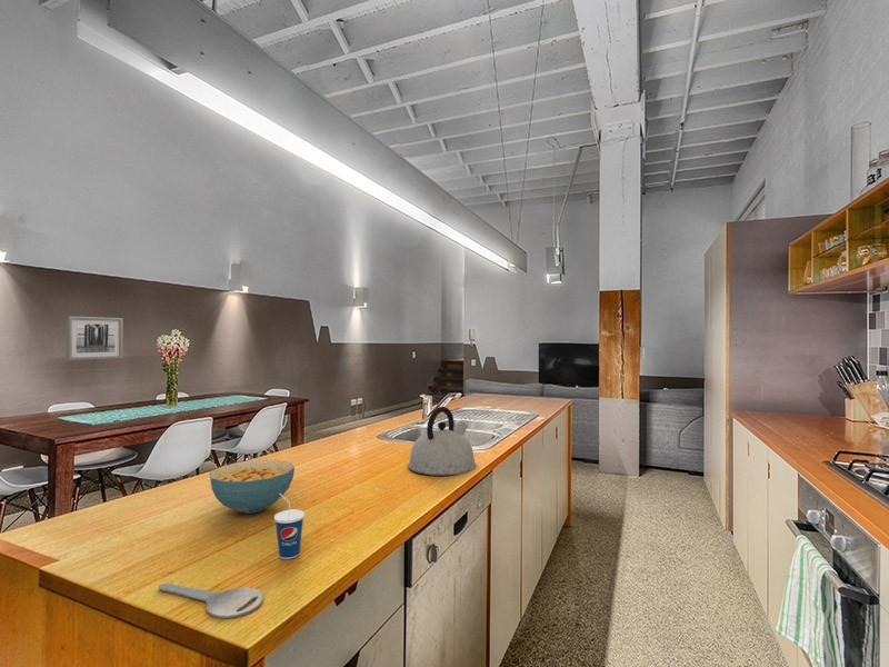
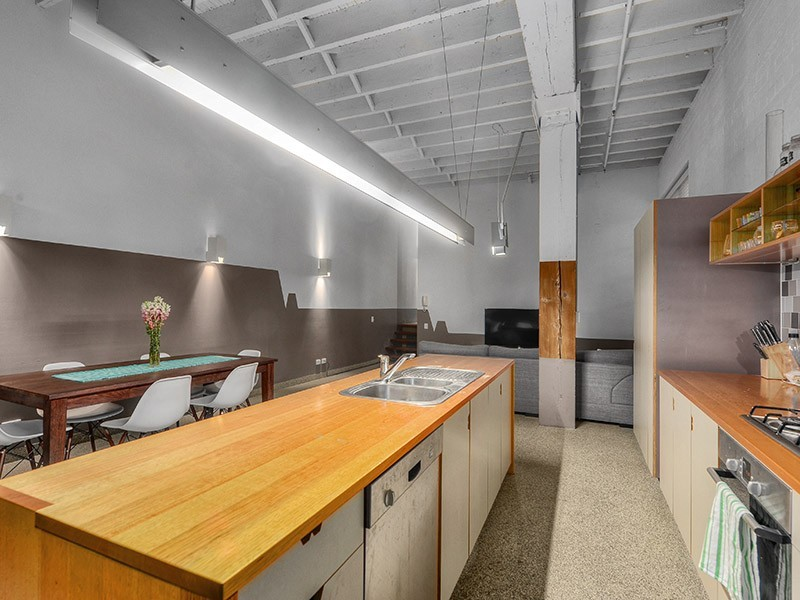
- kettle [407,406,477,477]
- wall art [66,316,124,361]
- cup [273,494,306,560]
- cereal bowl [209,459,296,515]
- key [158,583,263,619]
